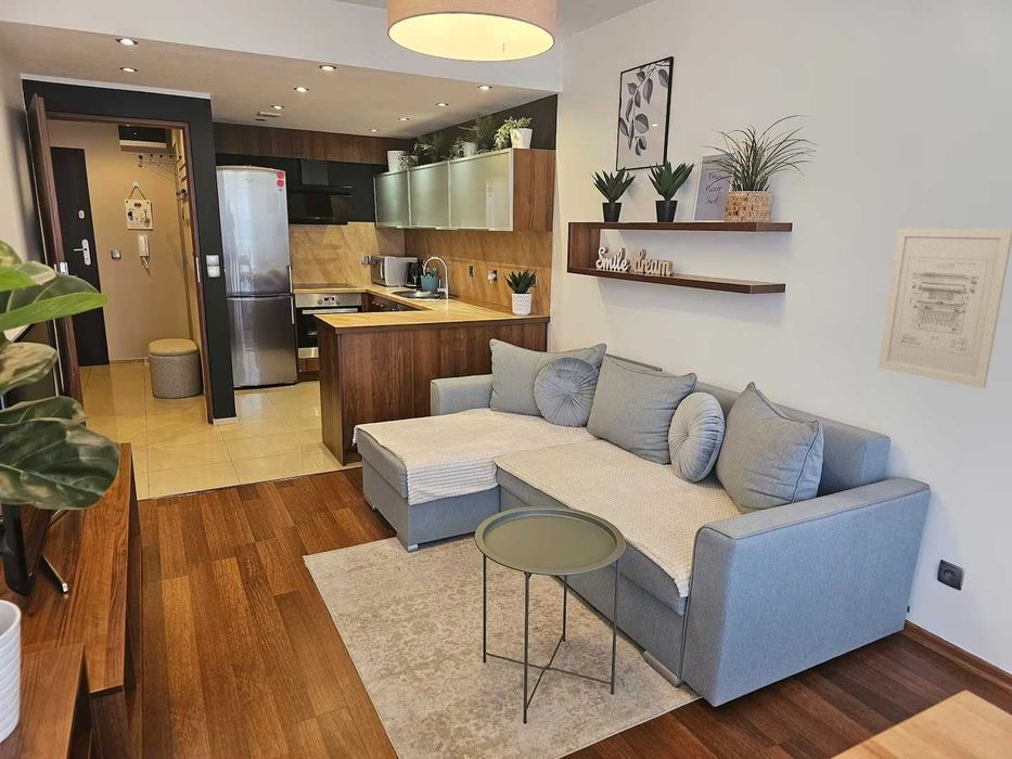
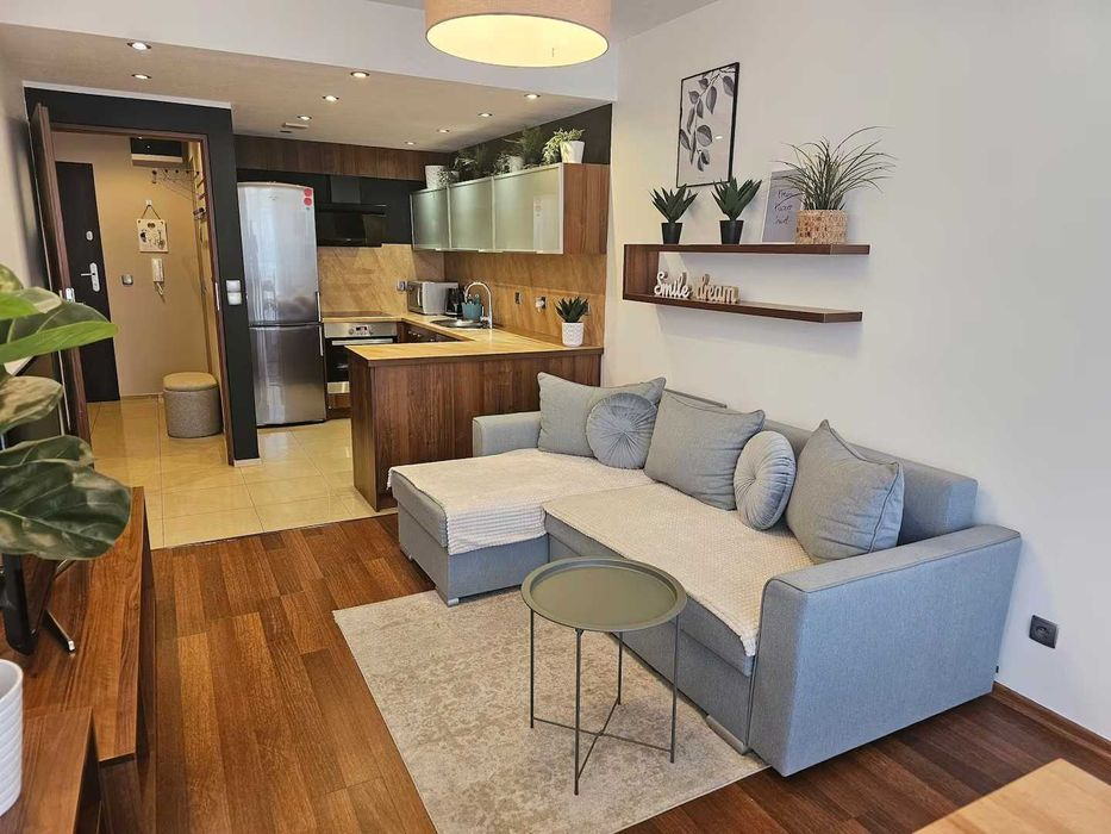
- wall art [878,228,1012,389]
